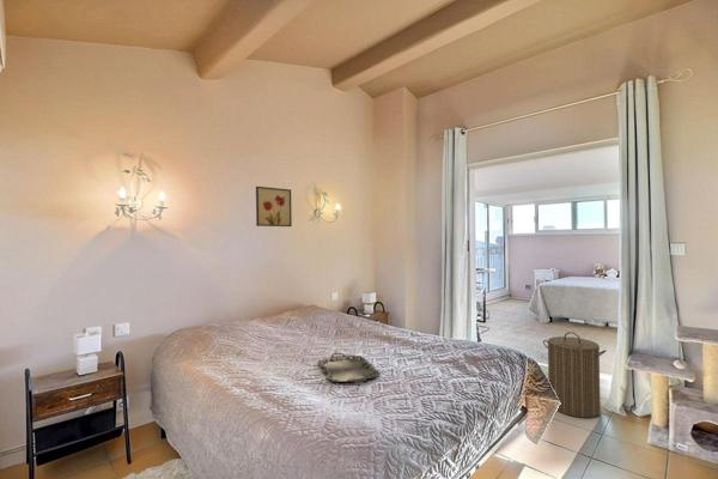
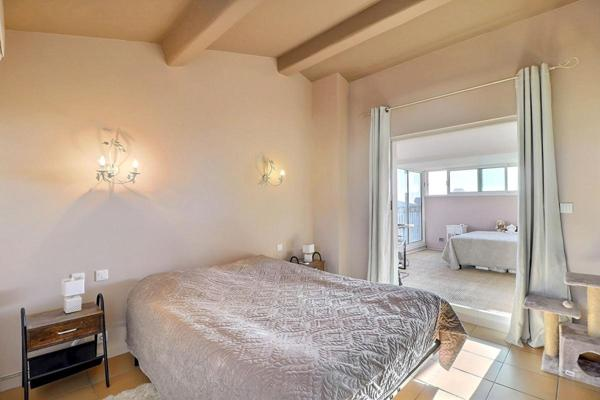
- wall art [255,186,293,228]
- laundry hamper [542,331,607,419]
- serving tray [317,352,382,383]
